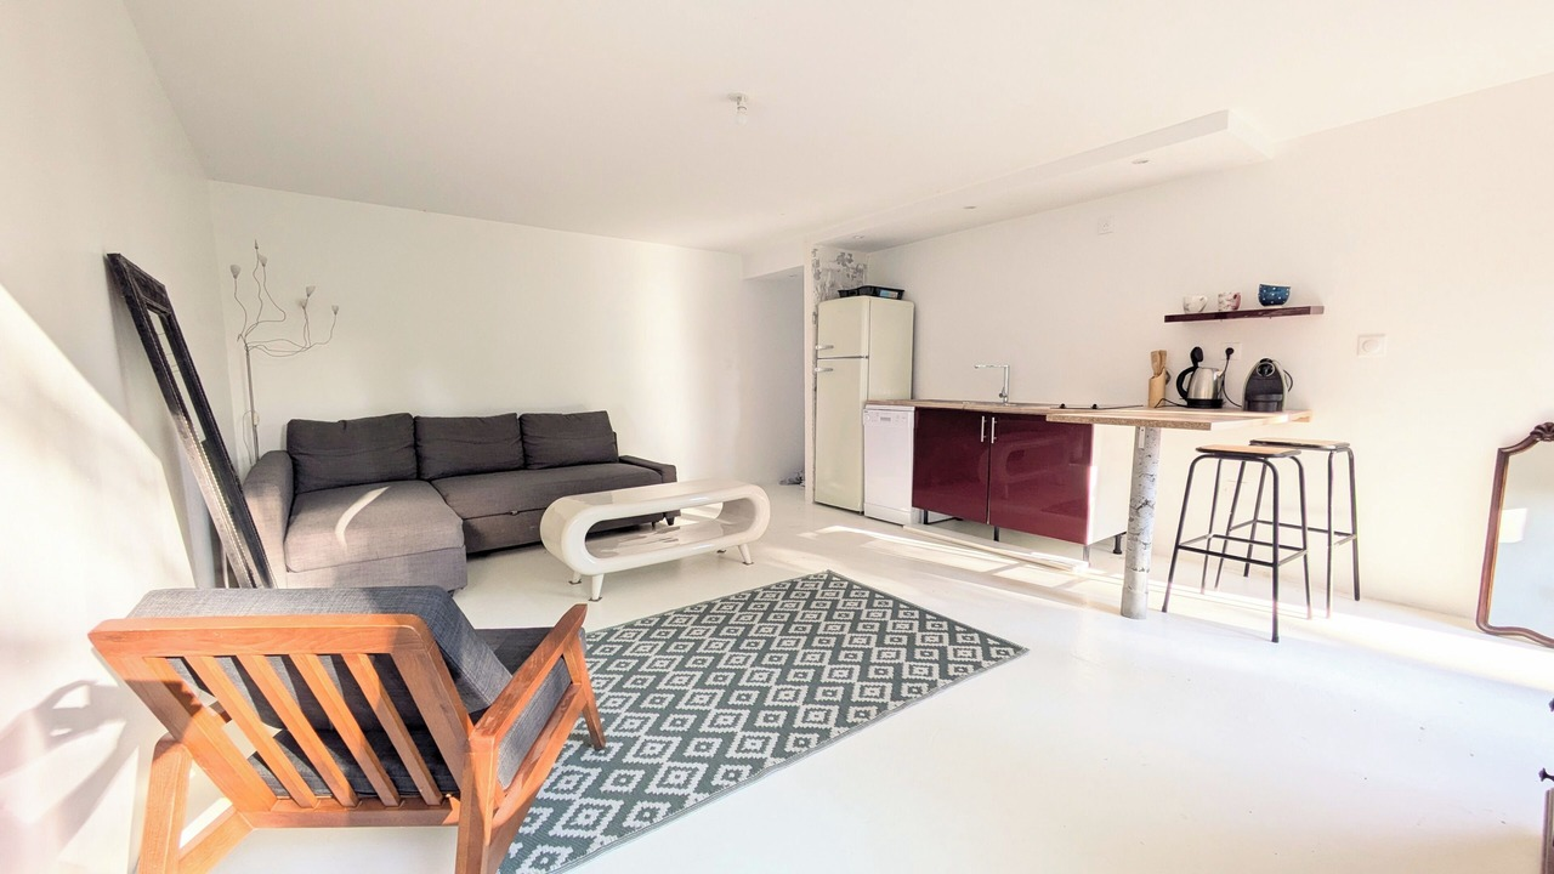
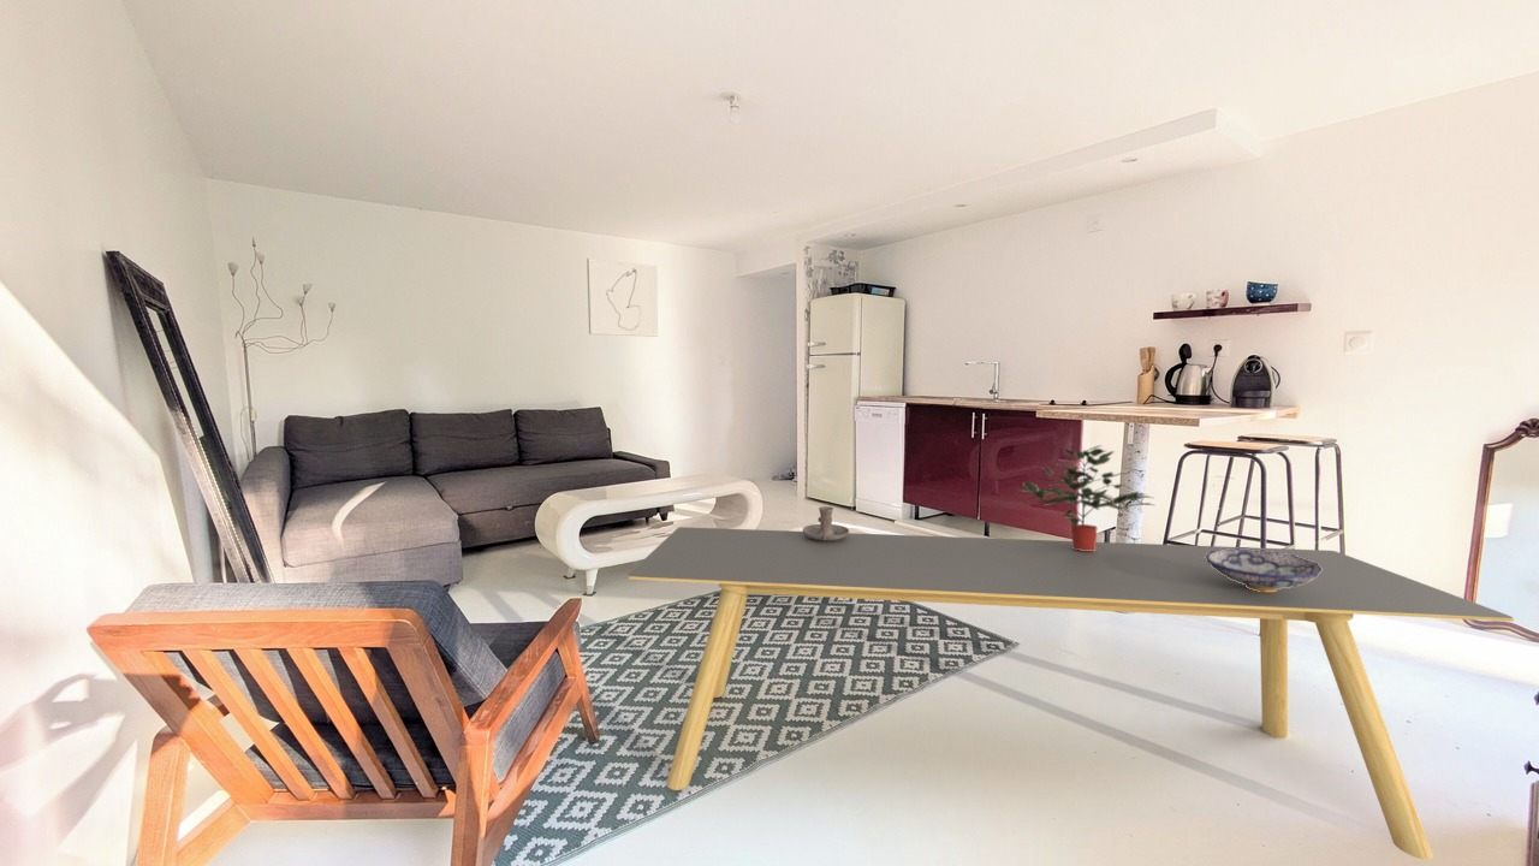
+ dining table [626,526,1515,861]
+ potted plant [1016,445,1154,551]
+ wall art [586,257,659,338]
+ bowl [1205,548,1323,592]
+ candle holder [802,505,850,541]
